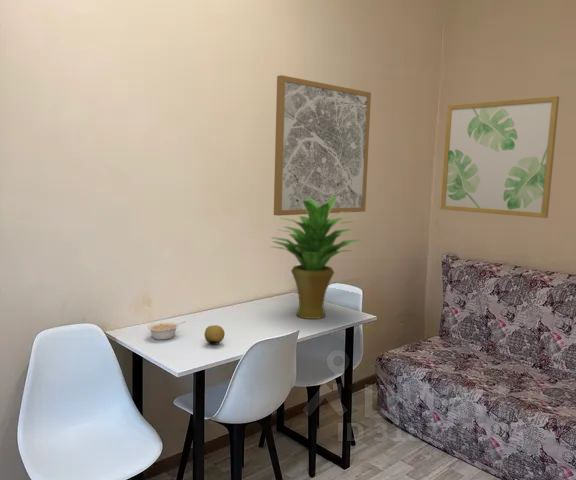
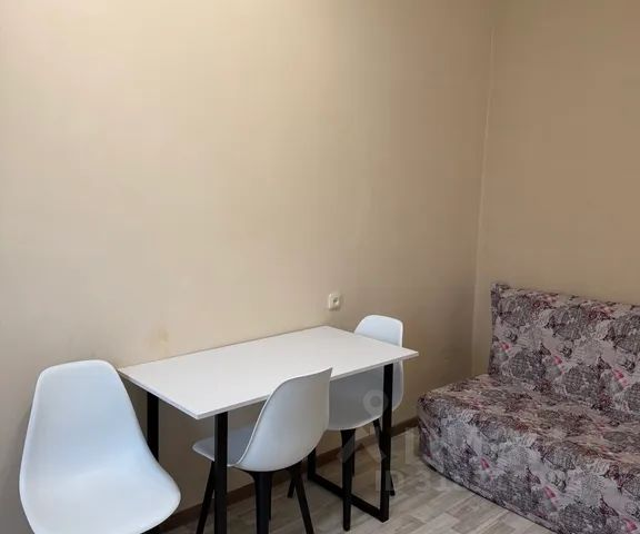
- potted plant [269,197,362,320]
- wall art [440,95,560,219]
- legume [147,320,185,341]
- wall art [273,74,372,217]
- fruit [204,324,226,346]
